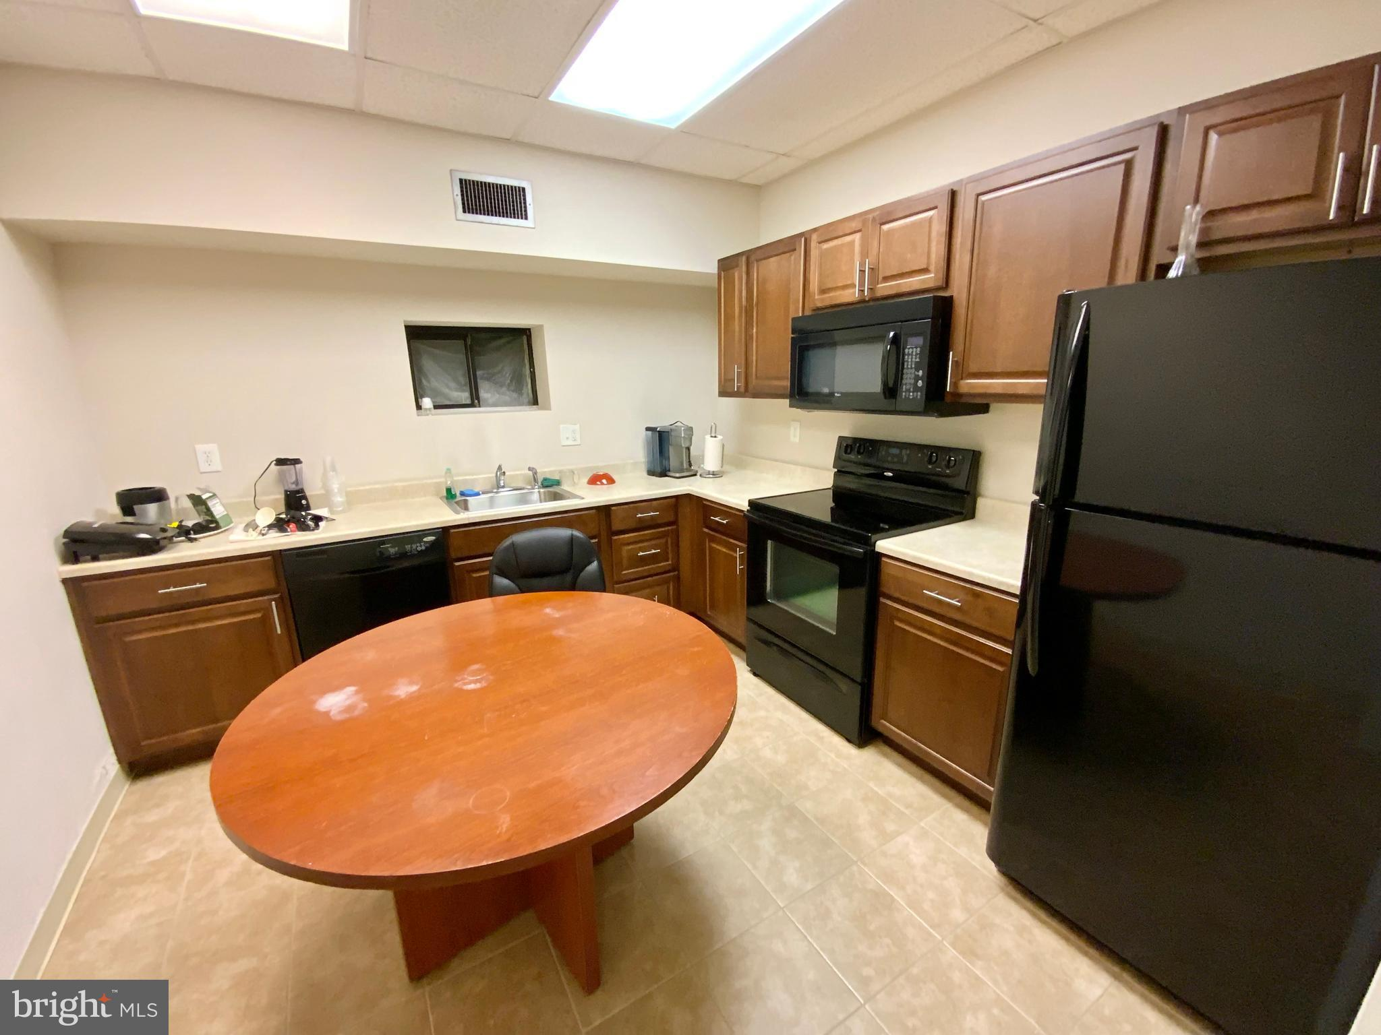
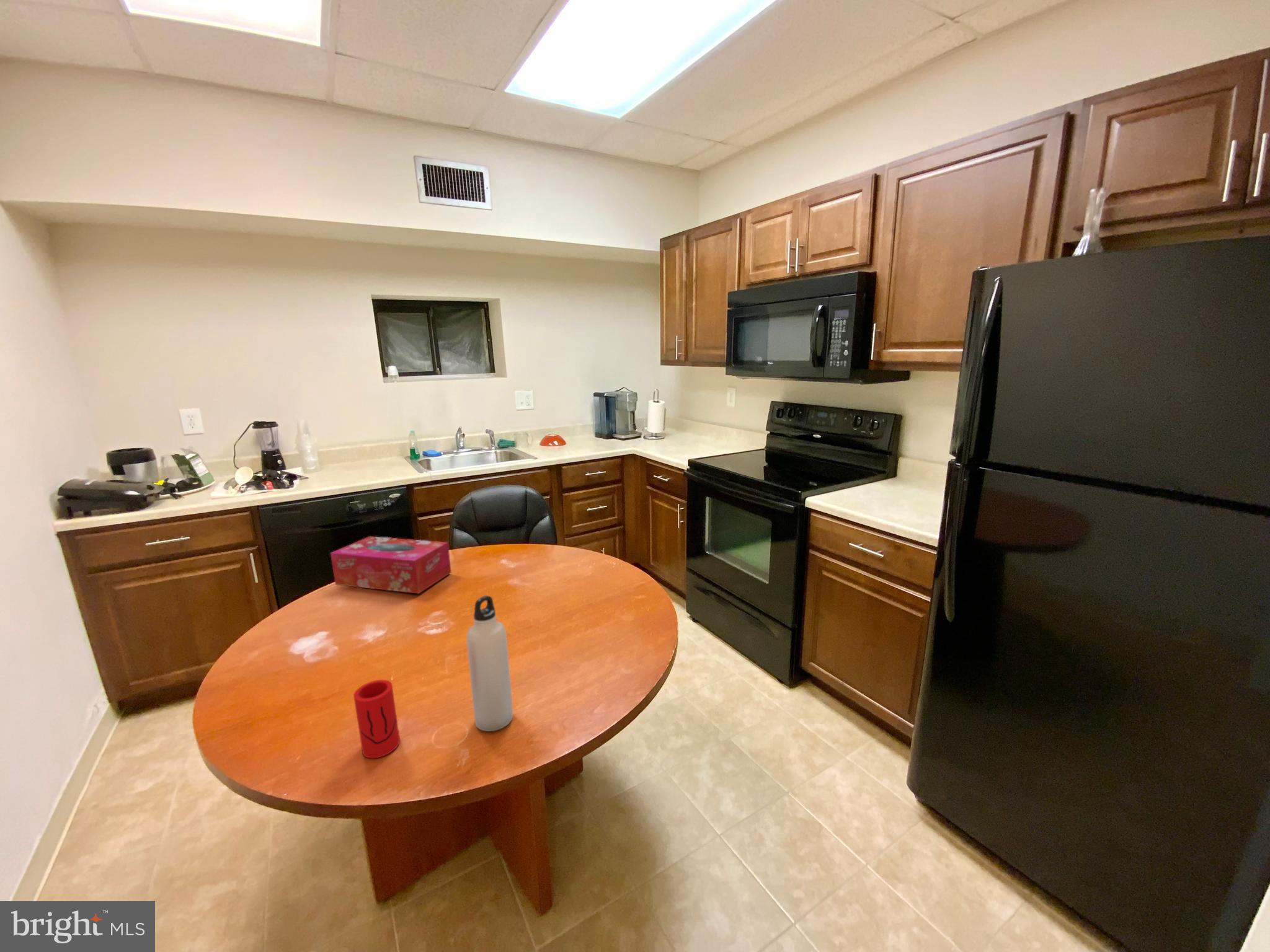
+ water bottle [466,595,513,732]
+ cup [353,679,401,759]
+ tissue box [330,536,452,594]
